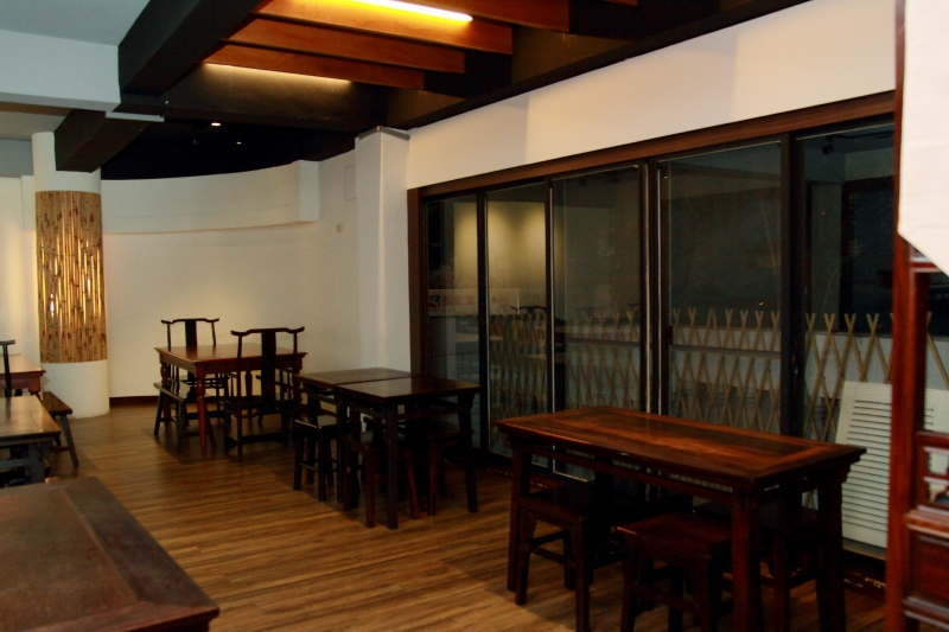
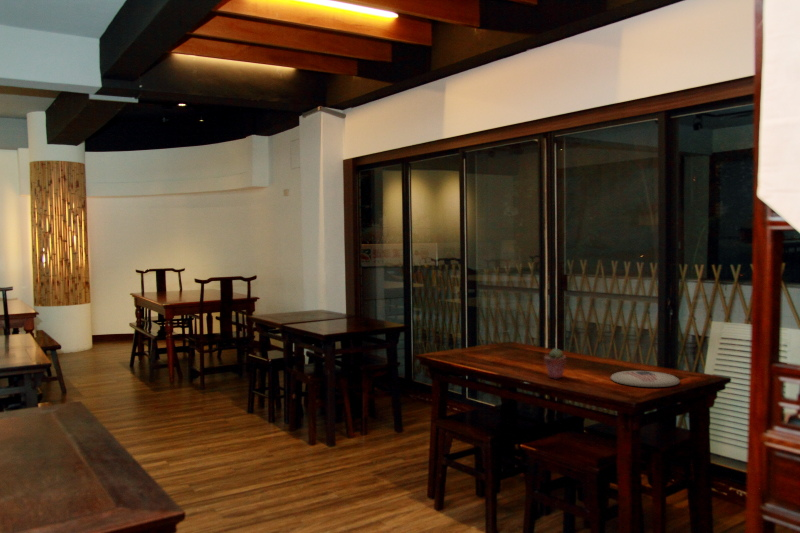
+ plate [609,370,681,388]
+ potted succulent [543,347,568,379]
